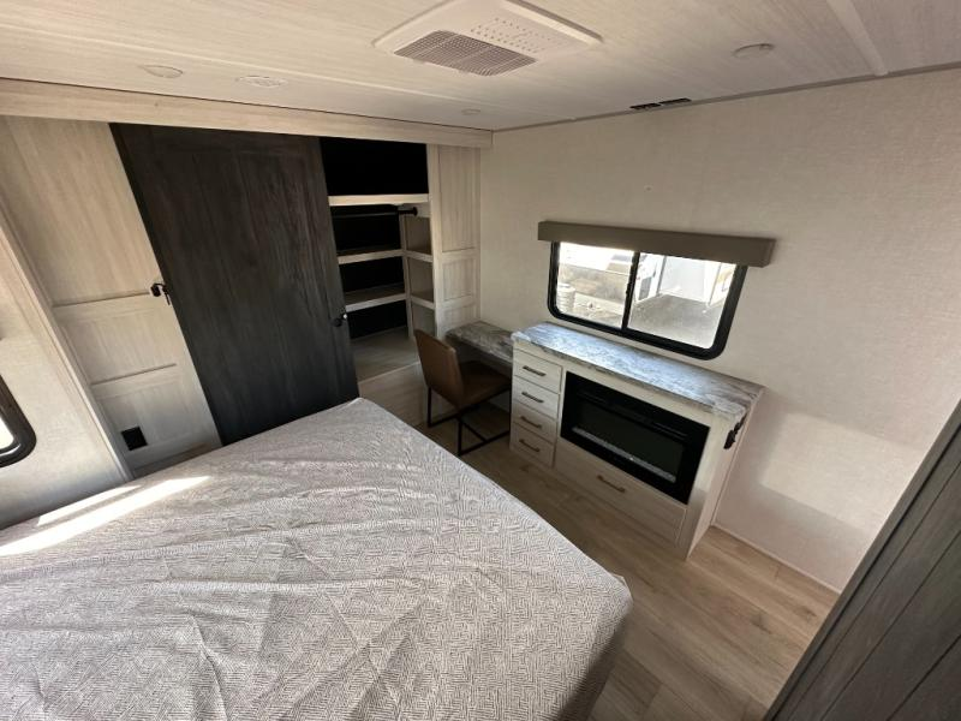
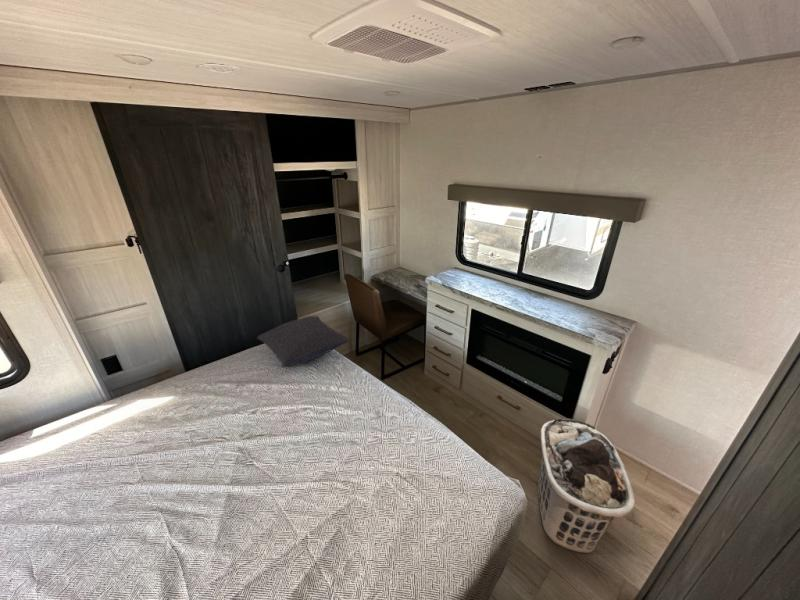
+ pillow [256,315,351,369]
+ clothes hamper [537,417,636,555]
